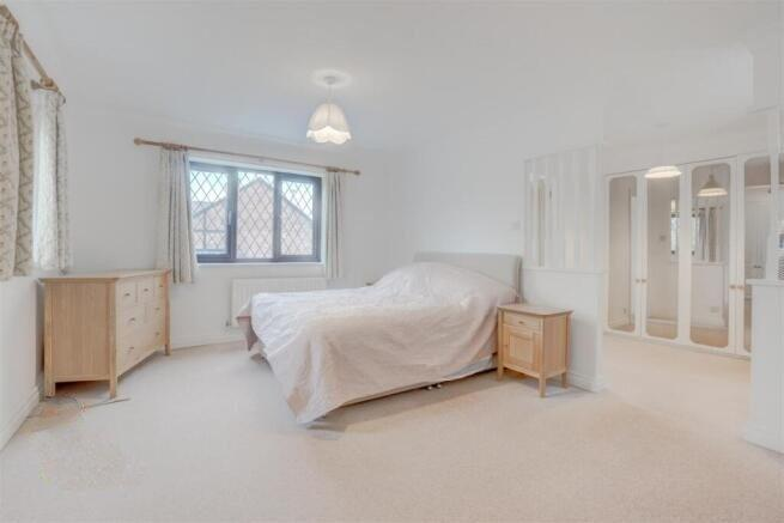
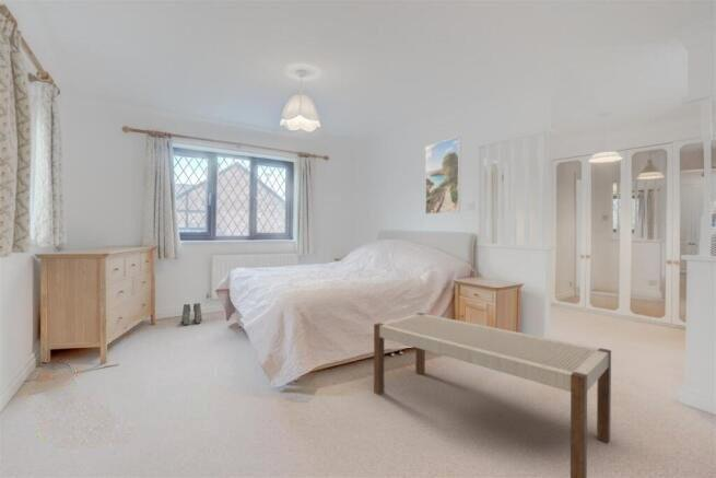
+ bench [373,312,612,478]
+ boots [180,302,202,326]
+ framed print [424,136,461,215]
